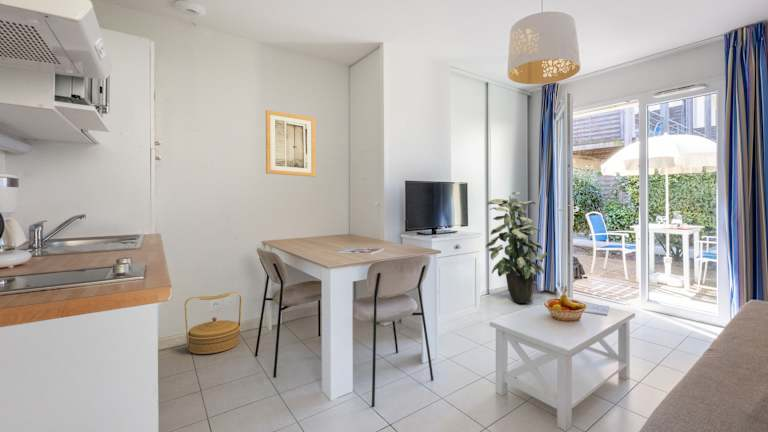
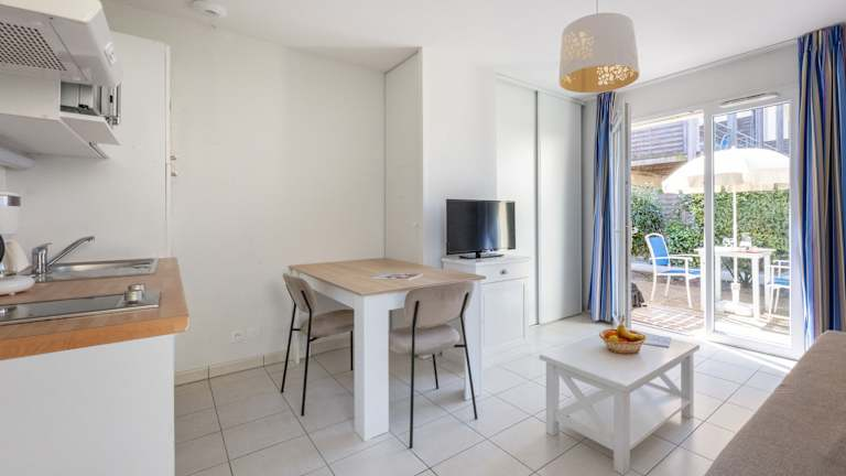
- indoor plant [485,191,550,304]
- woven basket [184,291,243,355]
- wall art [265,109,316,178]
